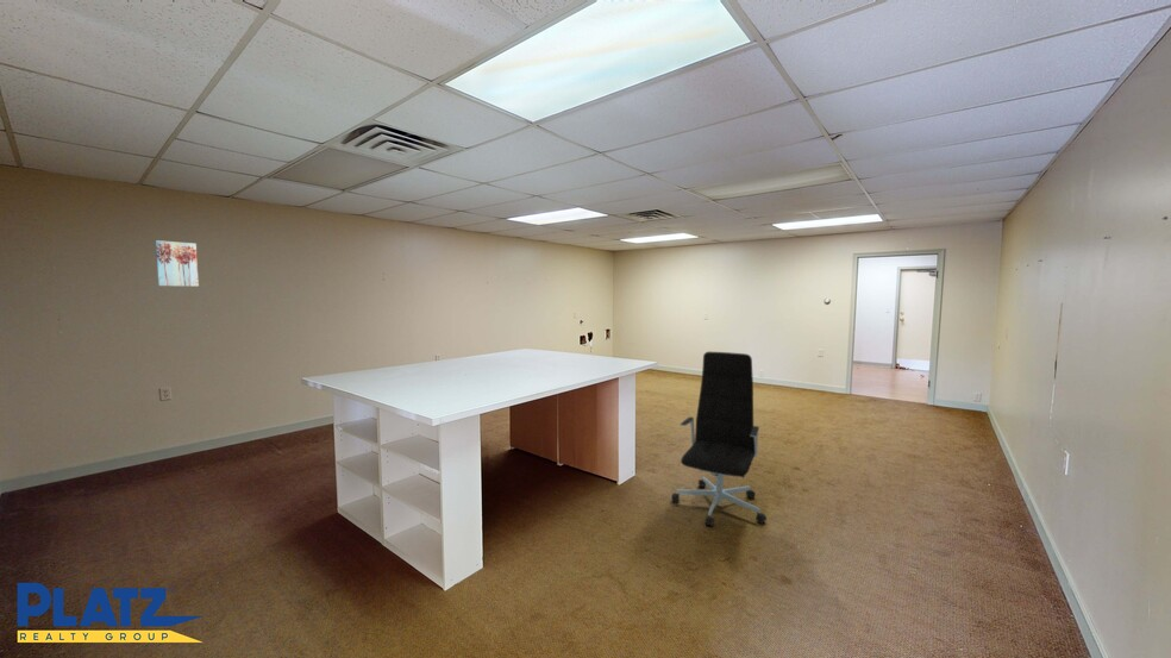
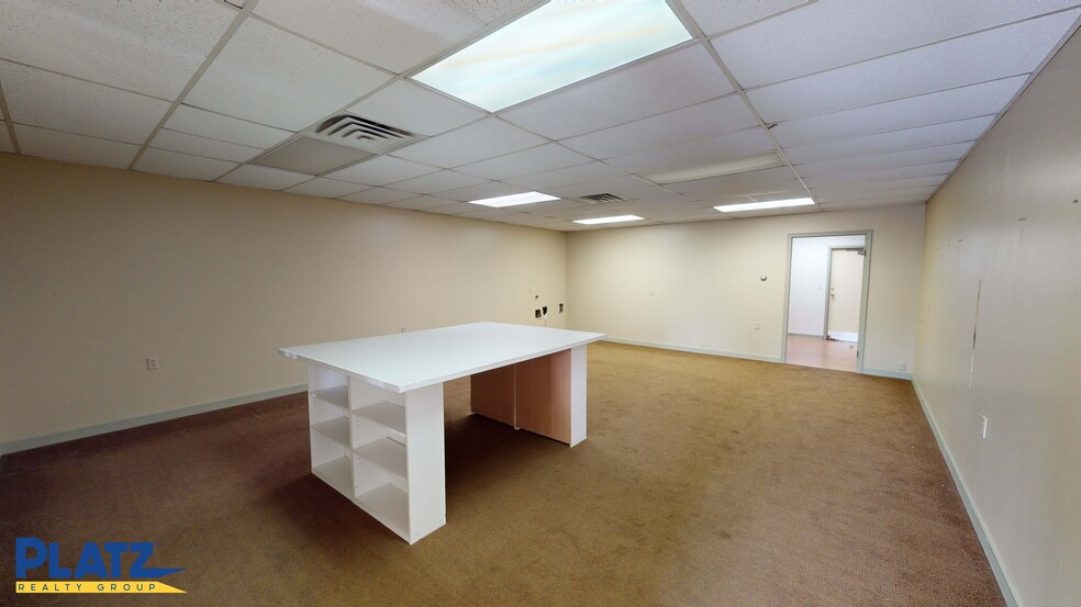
- office chair [670,351,768,527]
- wall art [155,239,200,288]
